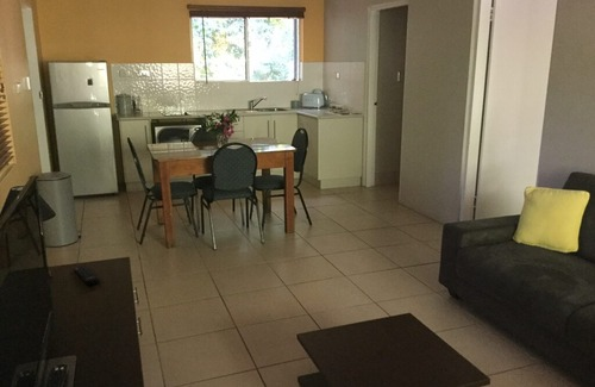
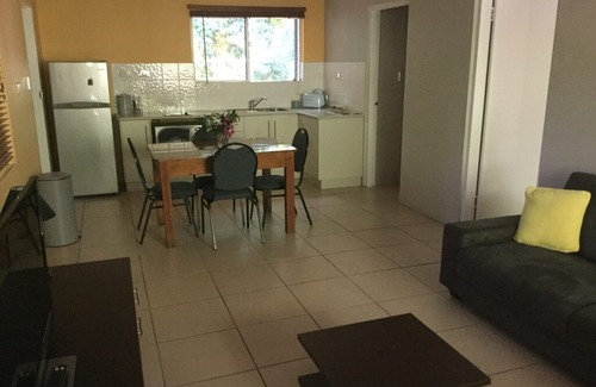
- remote control [73,264,101,286]
